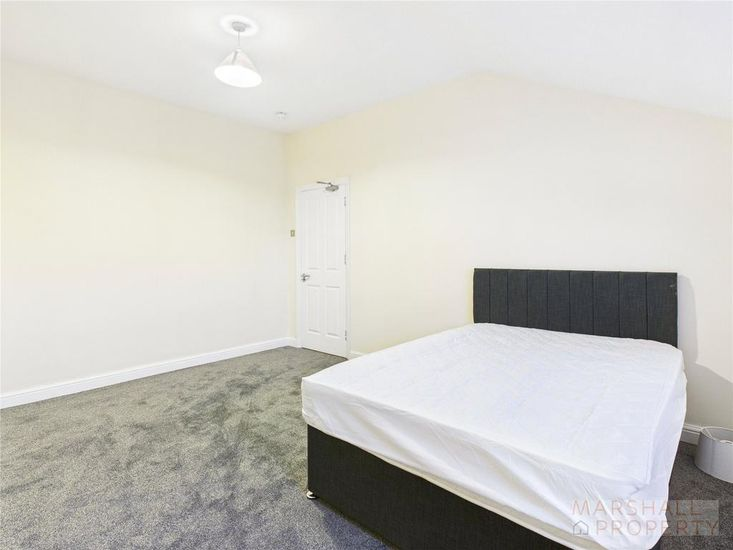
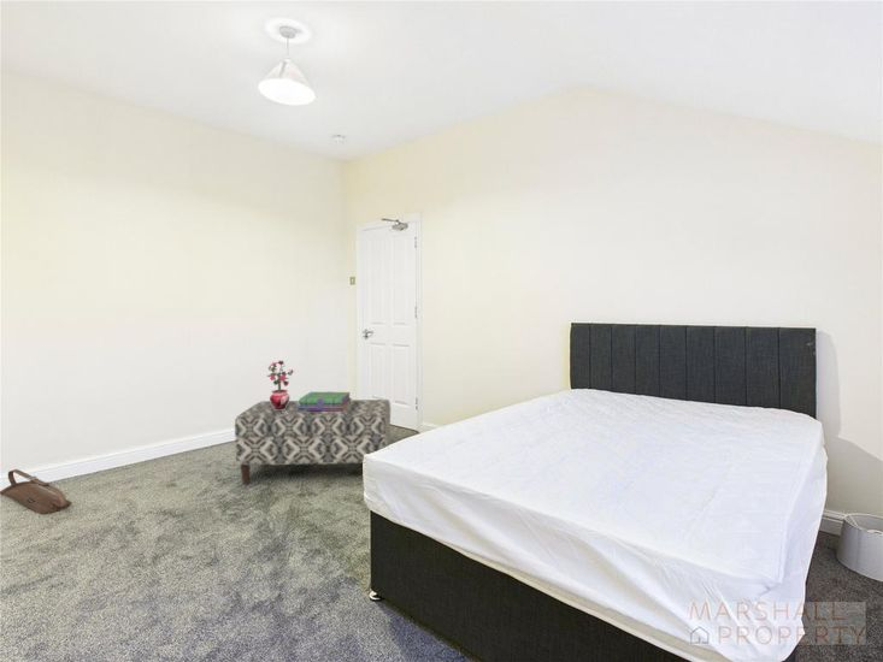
+ bag [0,468,72,515]
+ bench [234,398,392,486]
+ potted plant [267,360,294,409]
+ stack of books [298,391,353,412]
